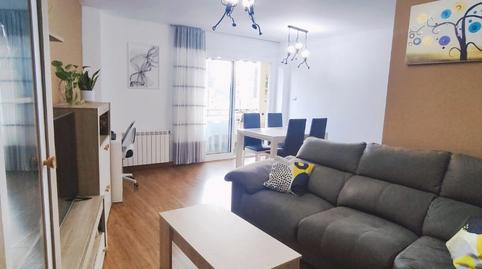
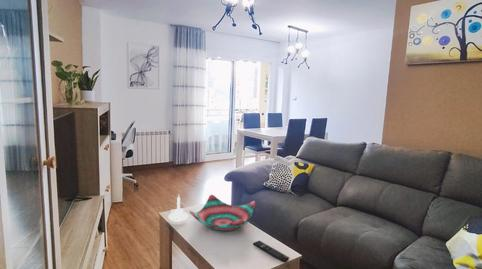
+ remote control [252,240,290,263]
+ candle holder [167,193,190,222]
+ decorative bowl [189,194,256,233]
